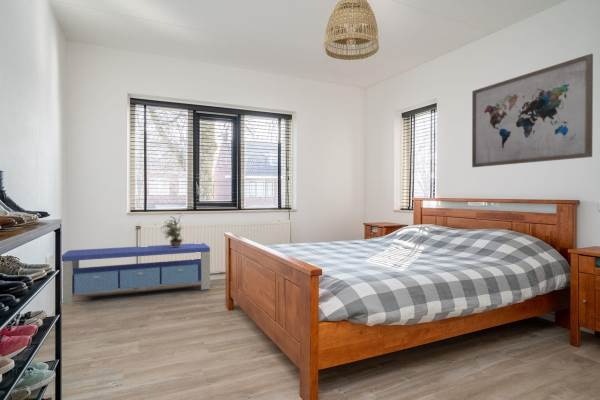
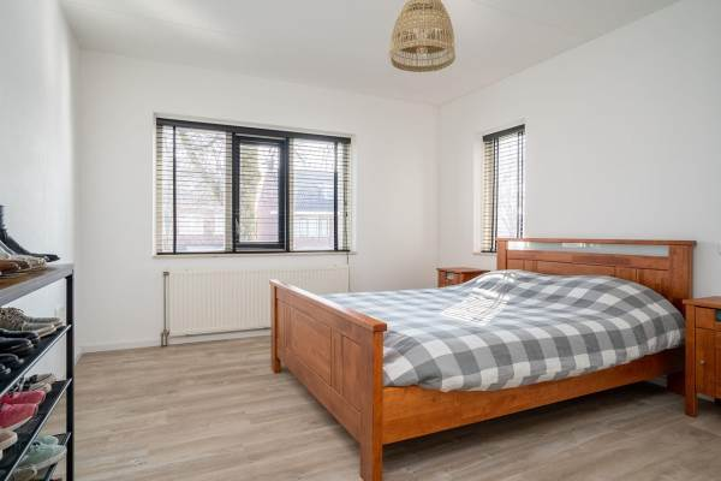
- storage bench [61,242,211,306]
- potted plant [160,214,184,247]
- wall art [471,53,594,168]
